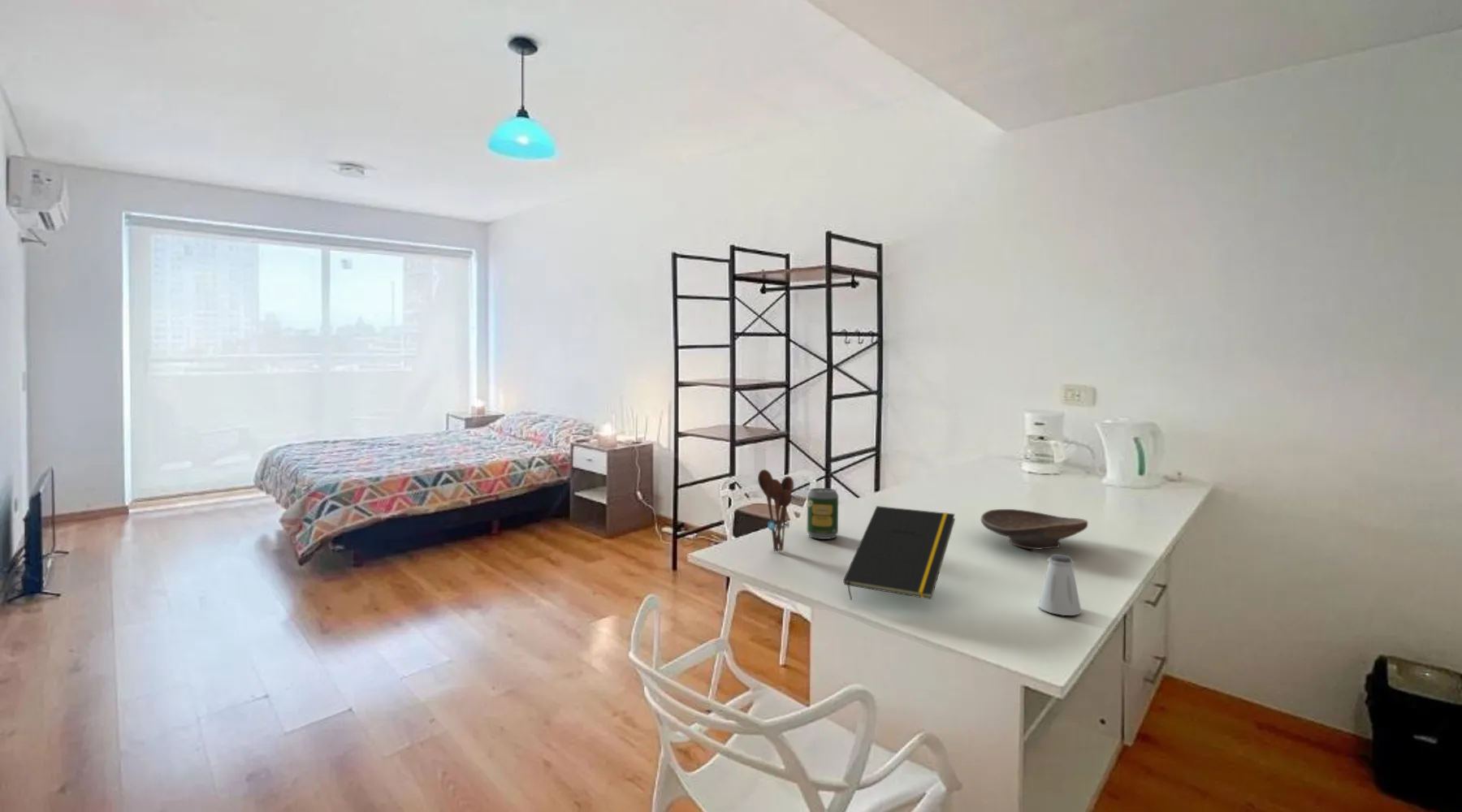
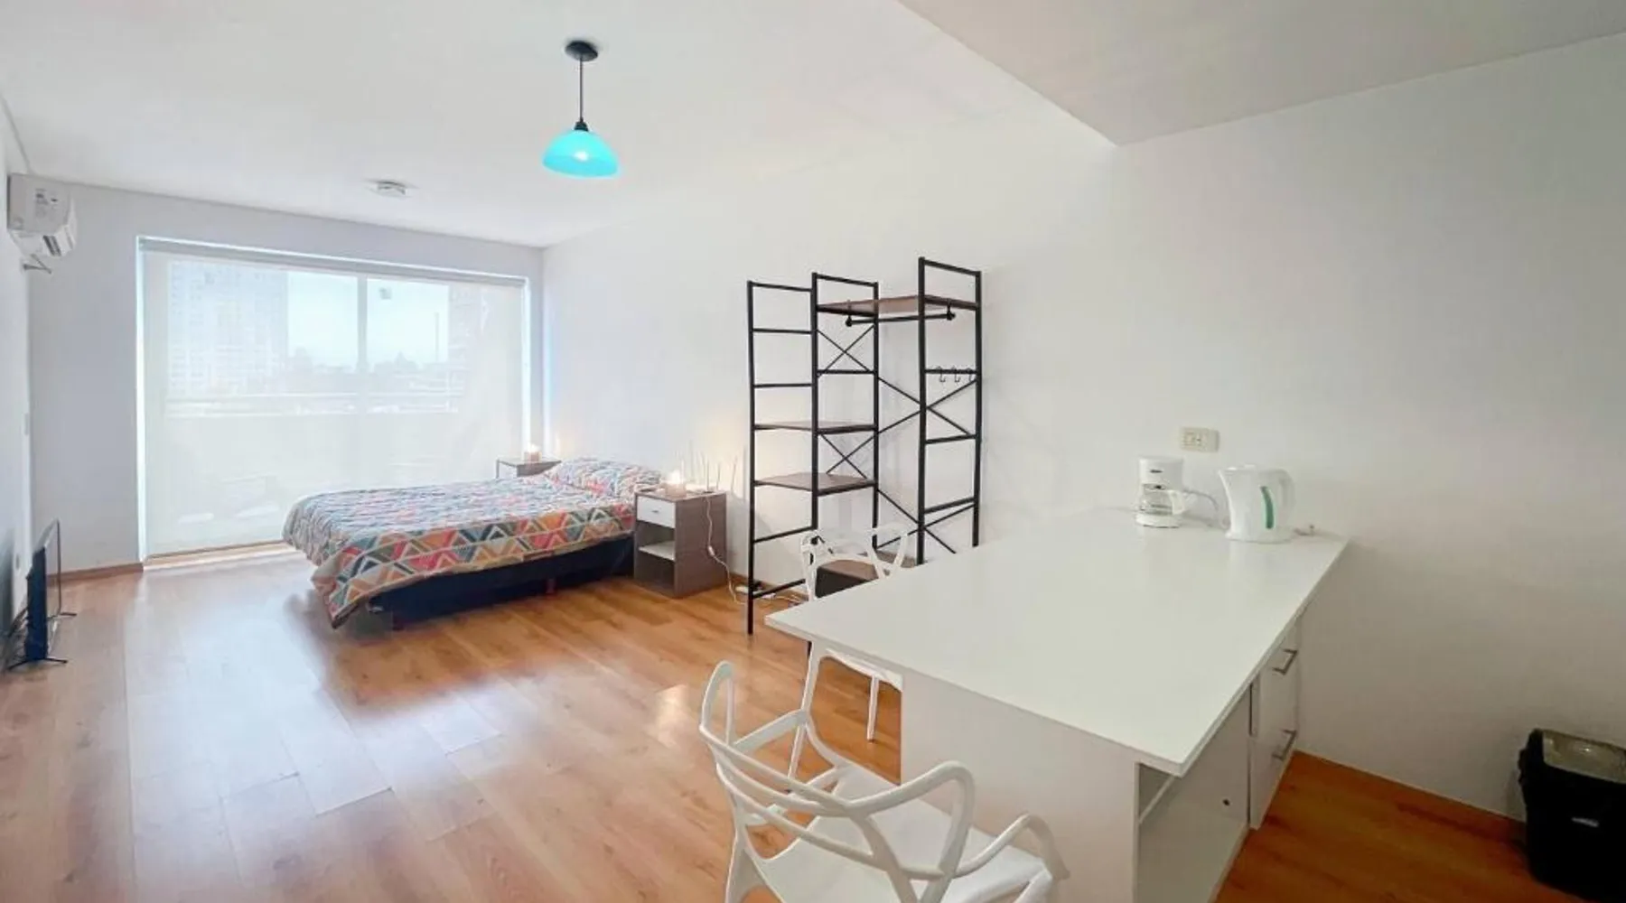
- saltshaker [1037,553,1082,616]
- notepad [842,505,956,601]
- decorative bowl [980,508,1088,551]
- utensil holder [757,469,794,552]
- soda can [807,487,839,540]
